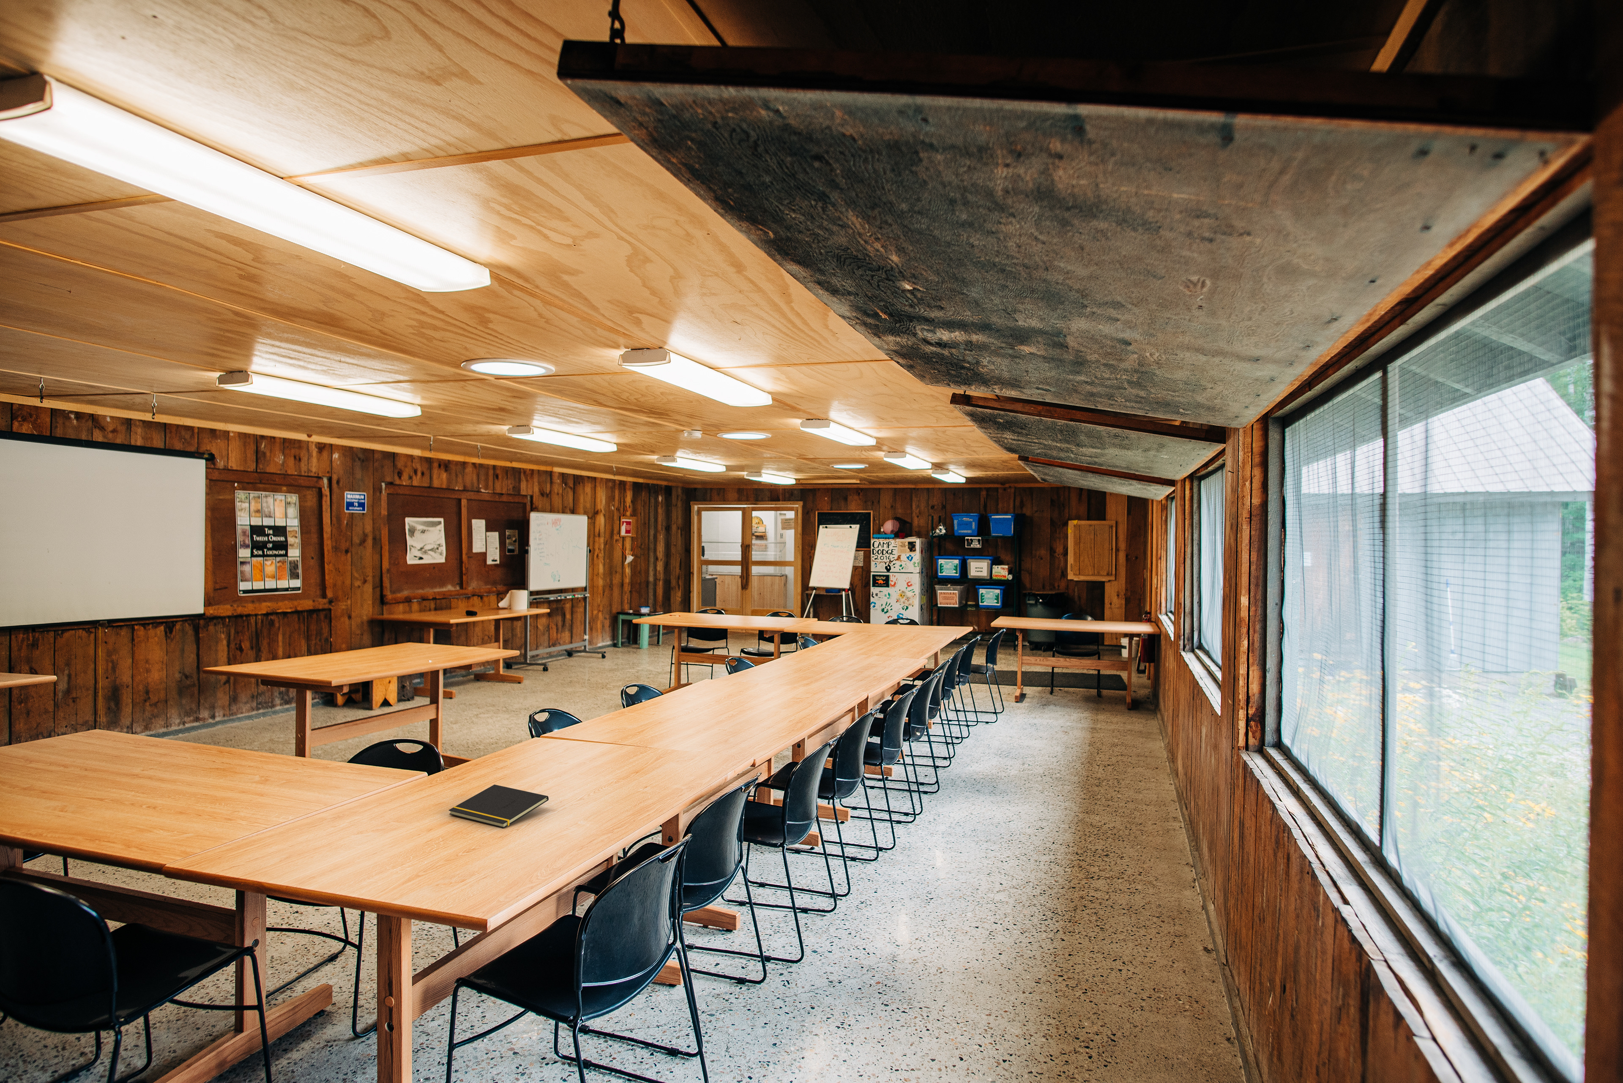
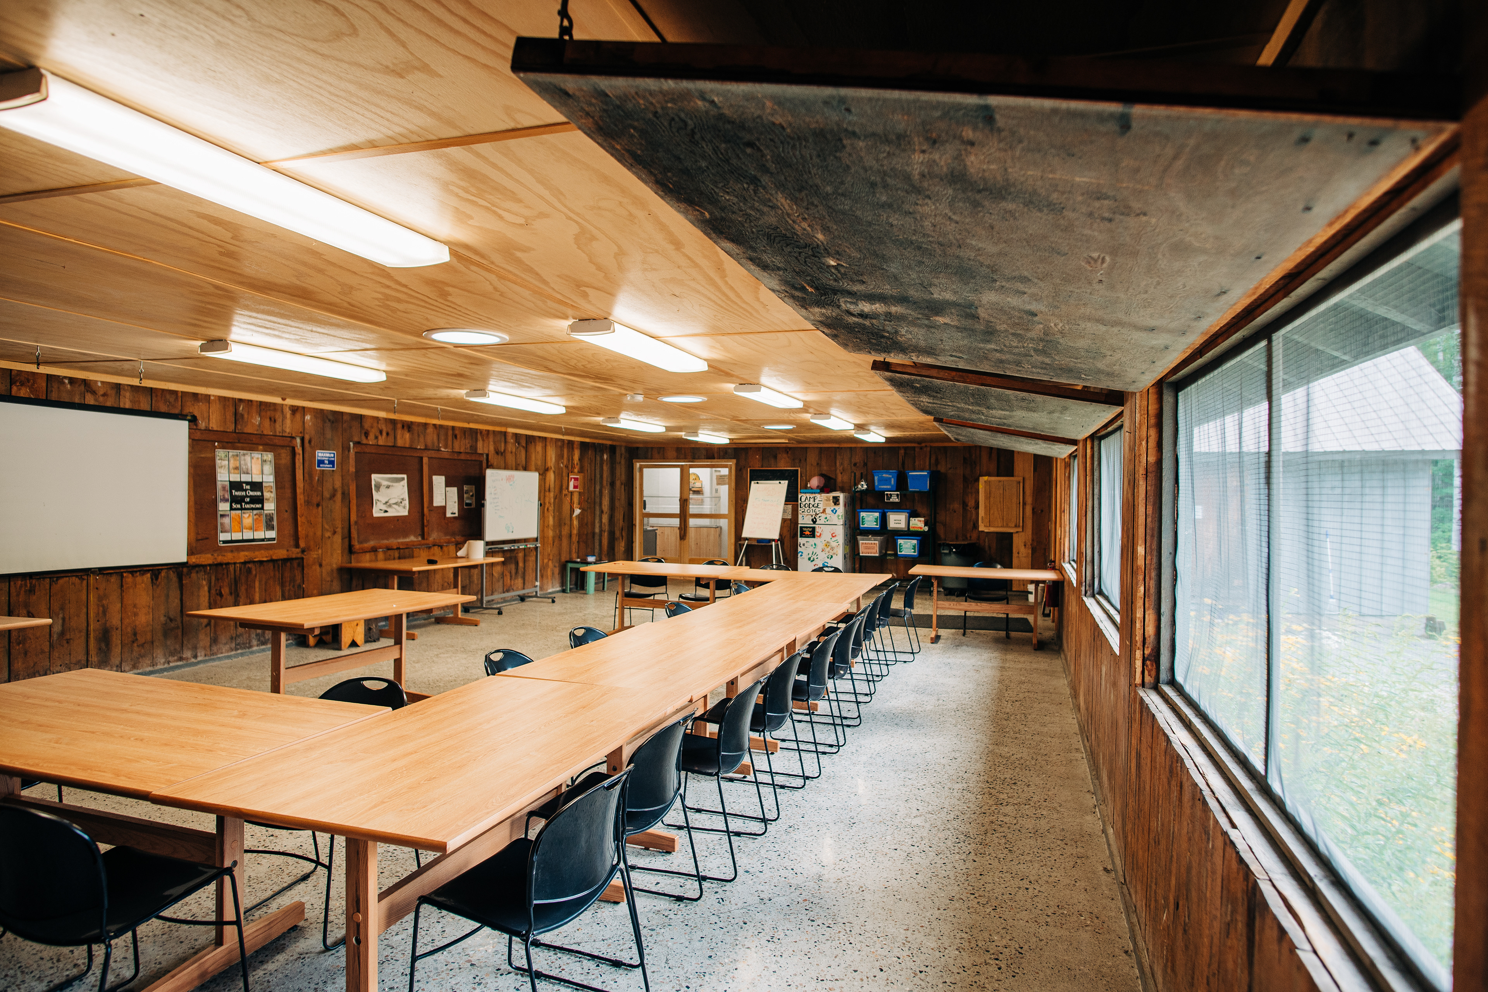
- notepad [448,784,549,828]
